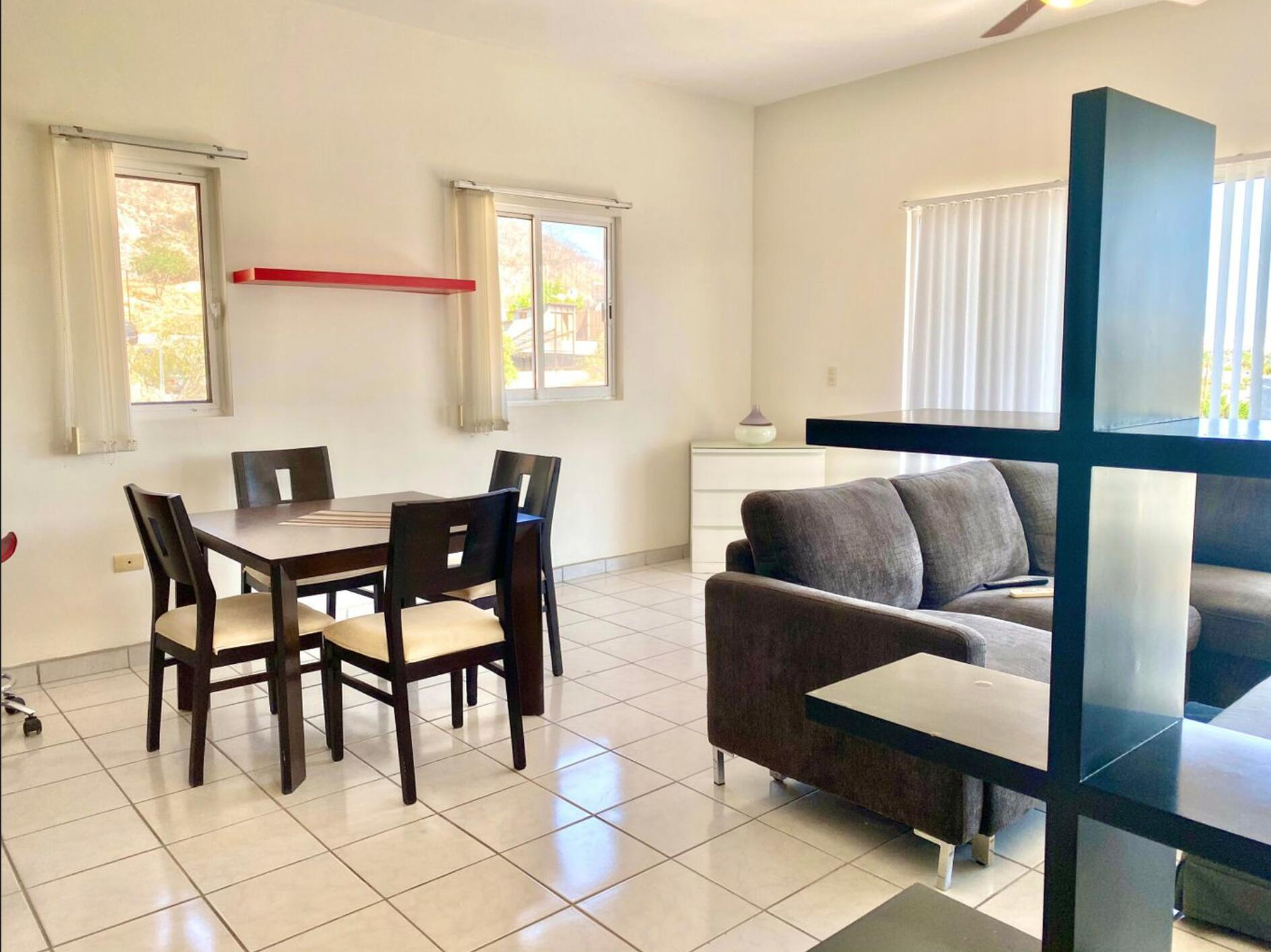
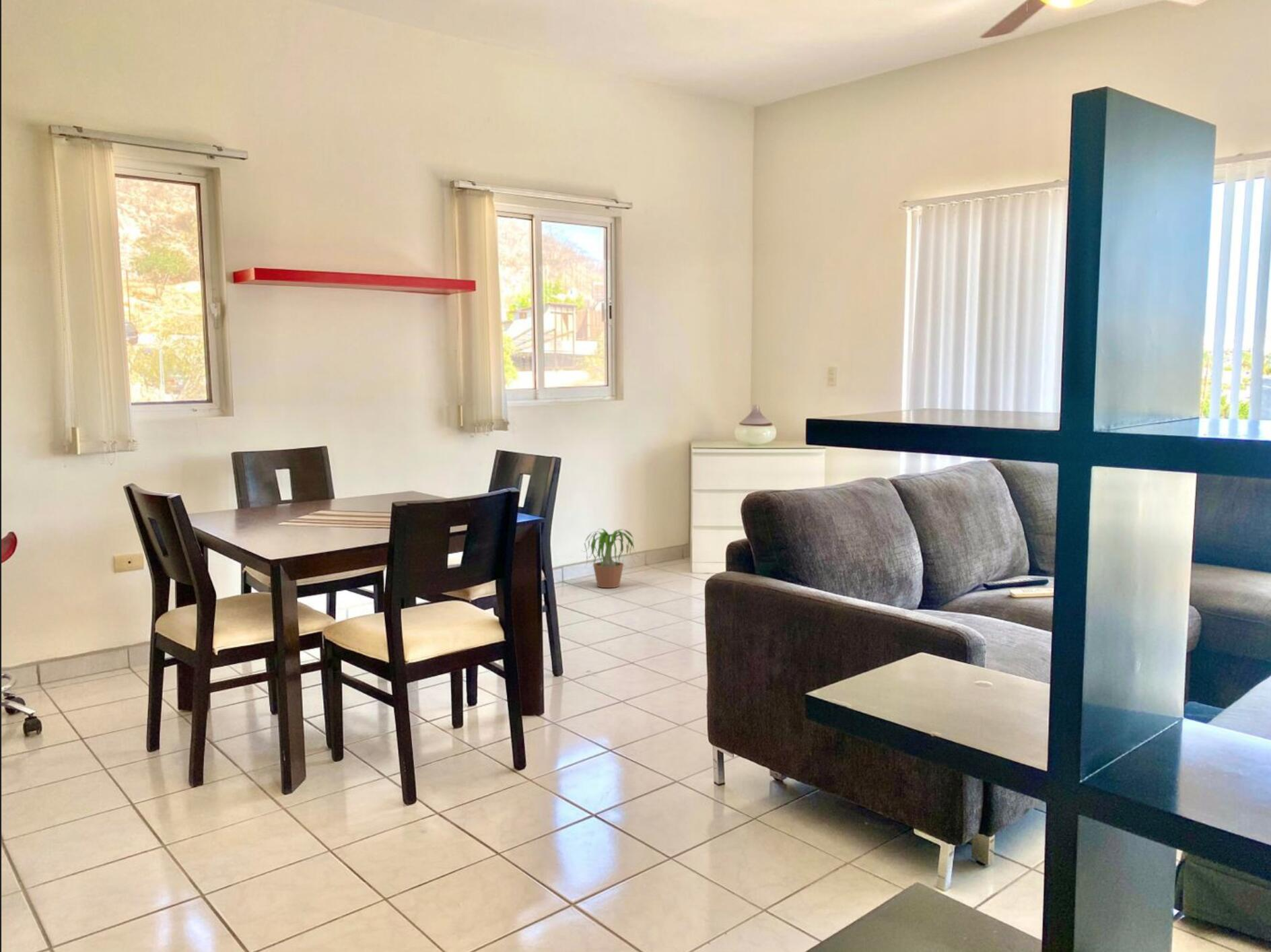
+ potted plant [582,528,638,588]
